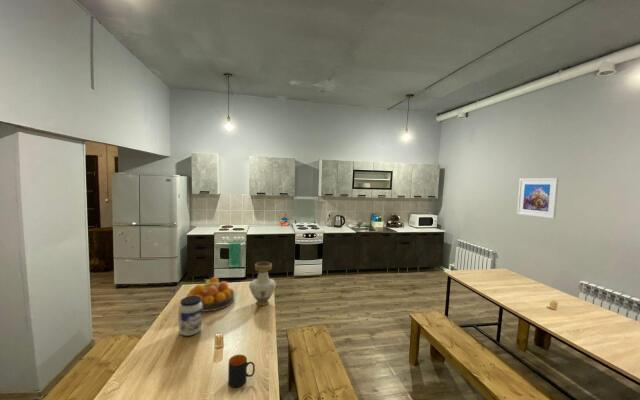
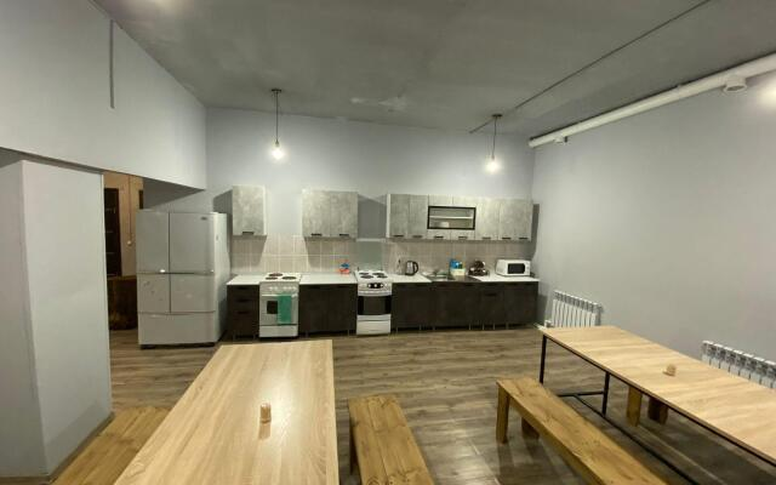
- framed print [516,177,559,219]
- jar [178,296,203,337]
- mug [227,354,256,388]
- fruit bowl [185,276,236,313]
- vase [248,261,277,307]
